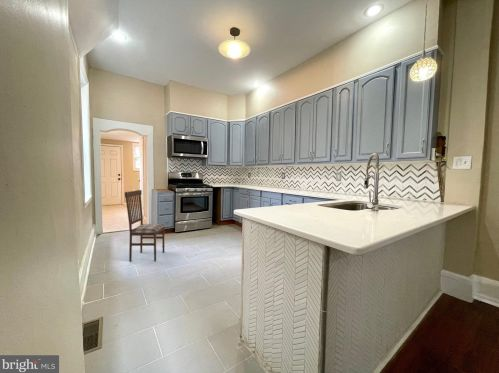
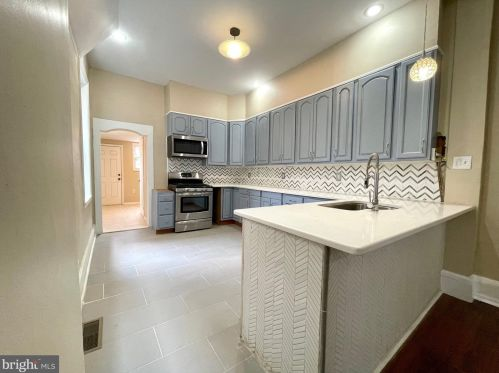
- dining chair [124,189,165,262]
